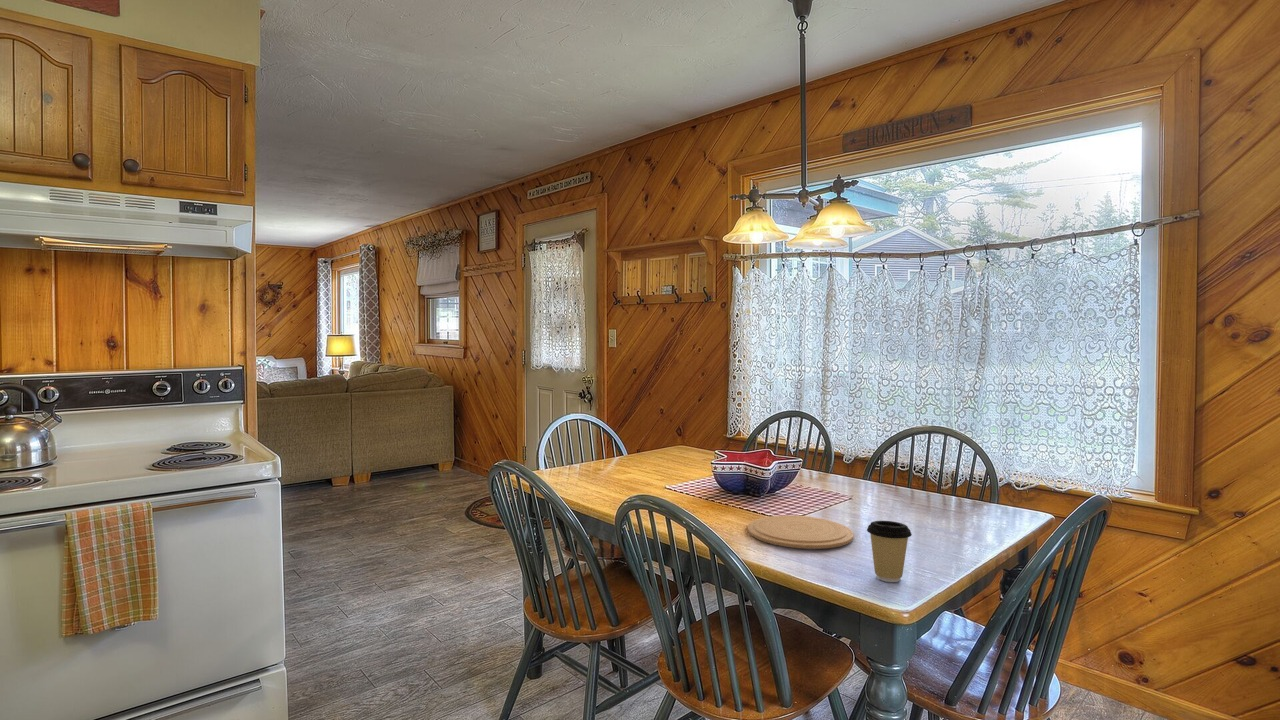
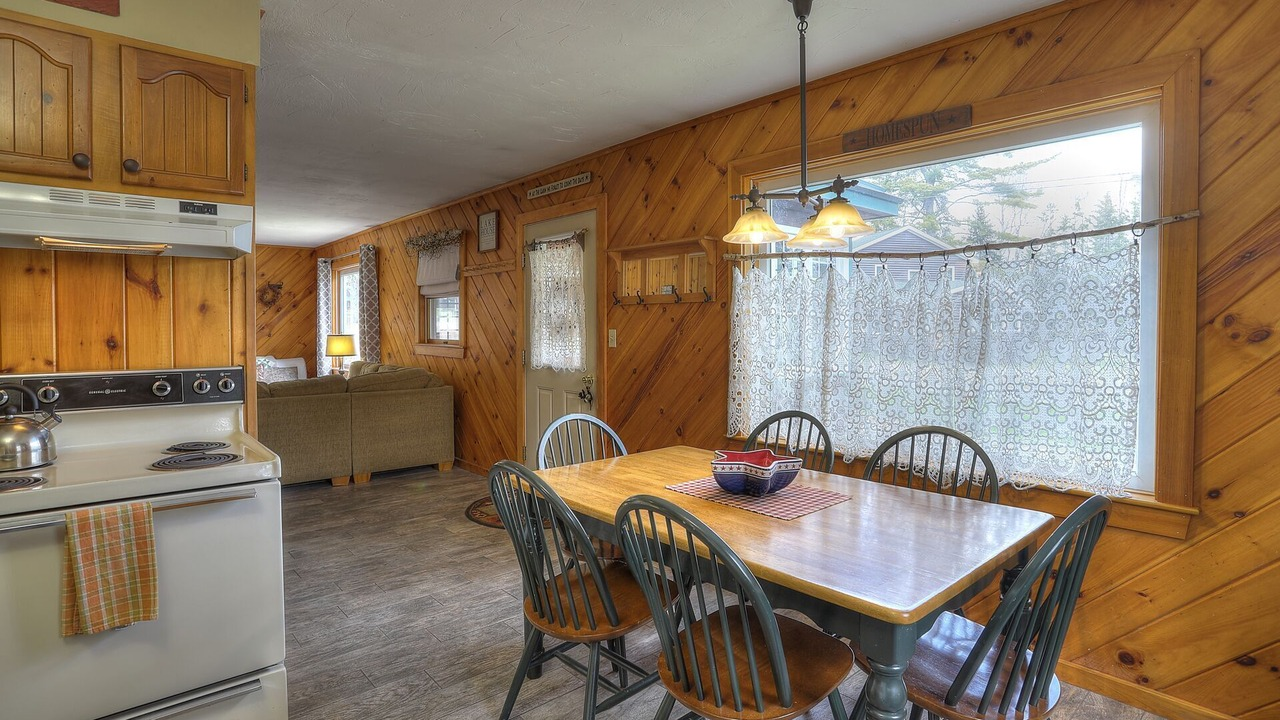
- coffee cup [866,520,913,583]
- plate [746,514,855,550]
